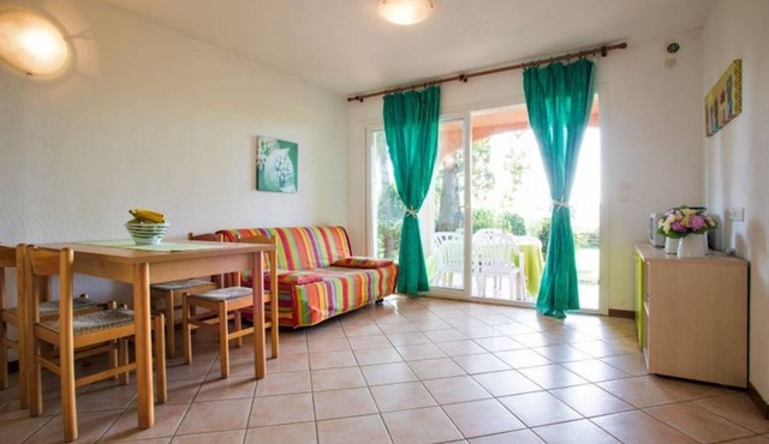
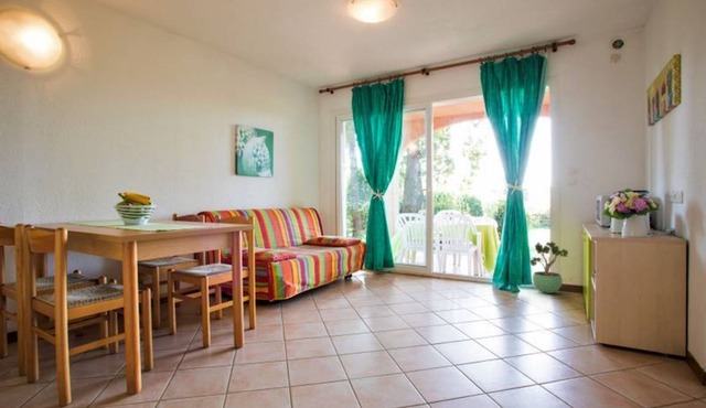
+ potted plant [528,240,569,294]
